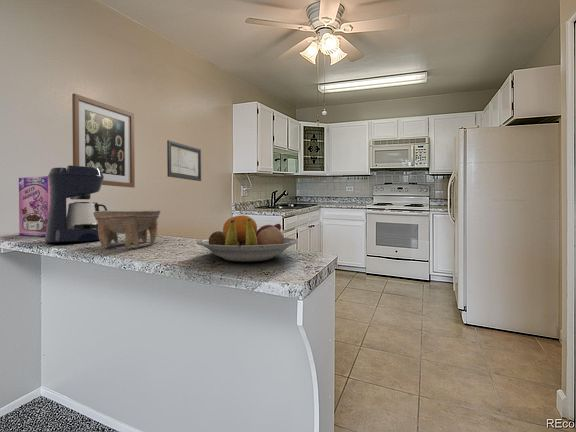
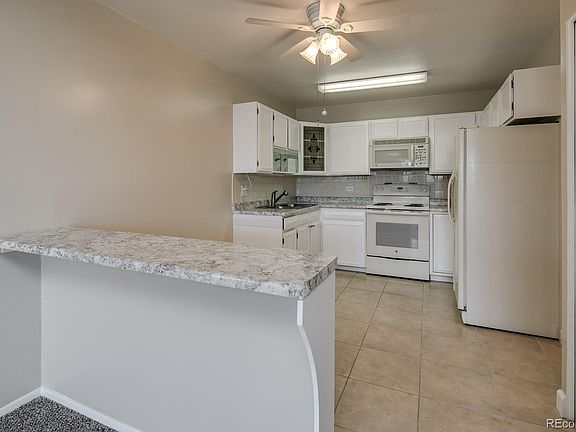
- fruit bowl [196,214,299,262]
- cereal box [18,175,50,237]
- wall art [71,92,136,189]
- coffee maker [44,164,108,243]
- wall art [166,139,202,182]
- bowl [93,209,161,249]
